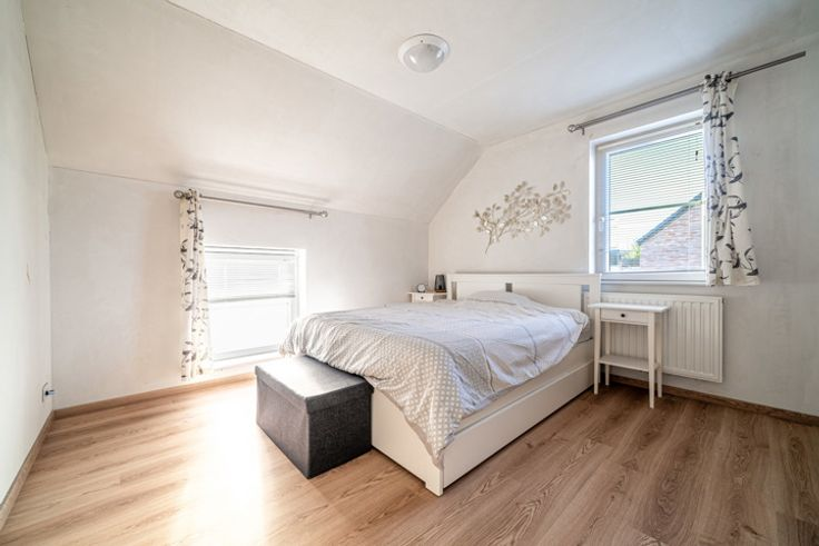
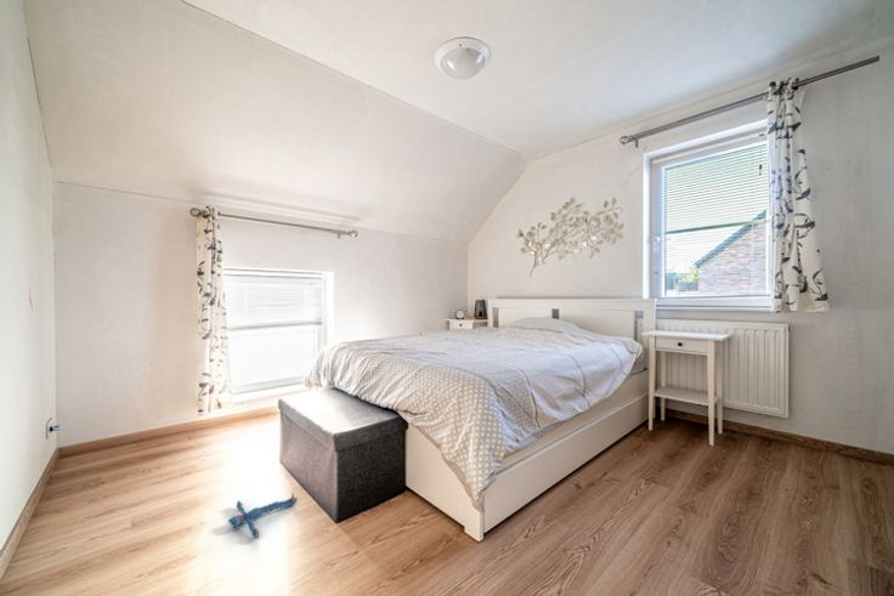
+ plush toy [227,493,299,540]
